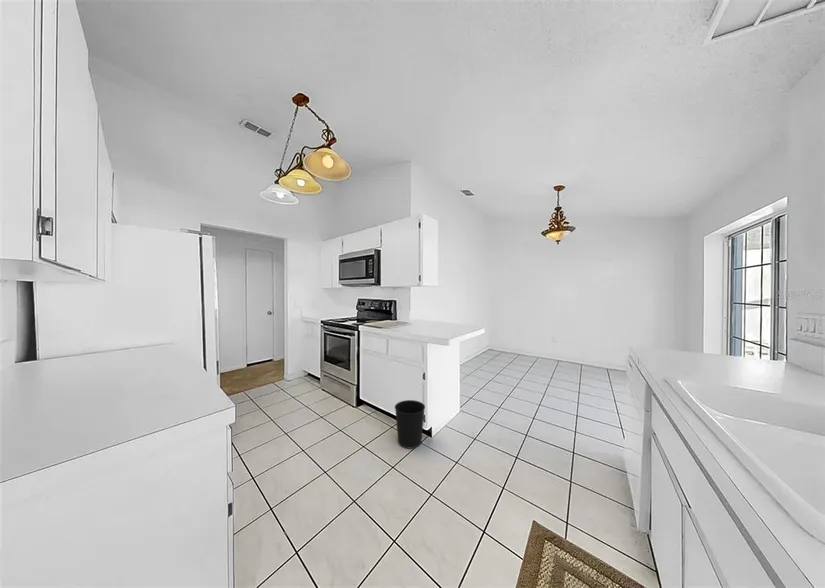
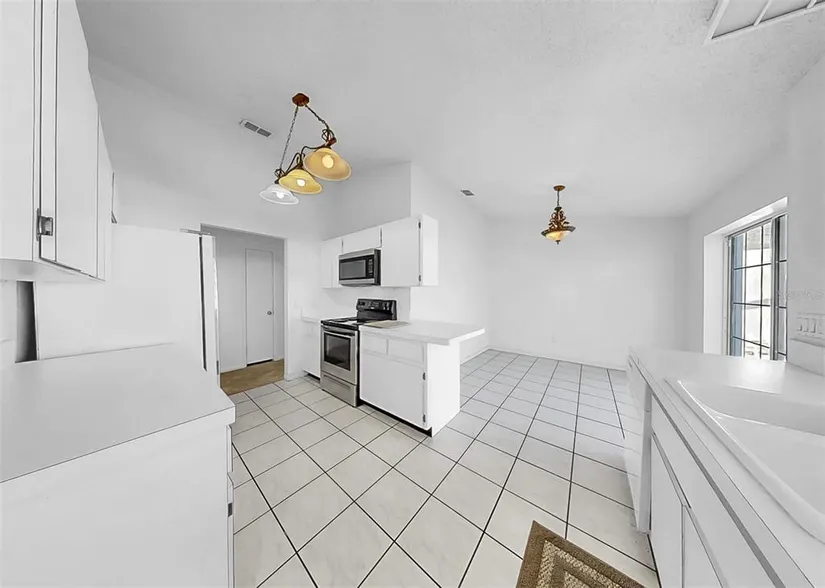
- wastebasket [394,399,426,450]
